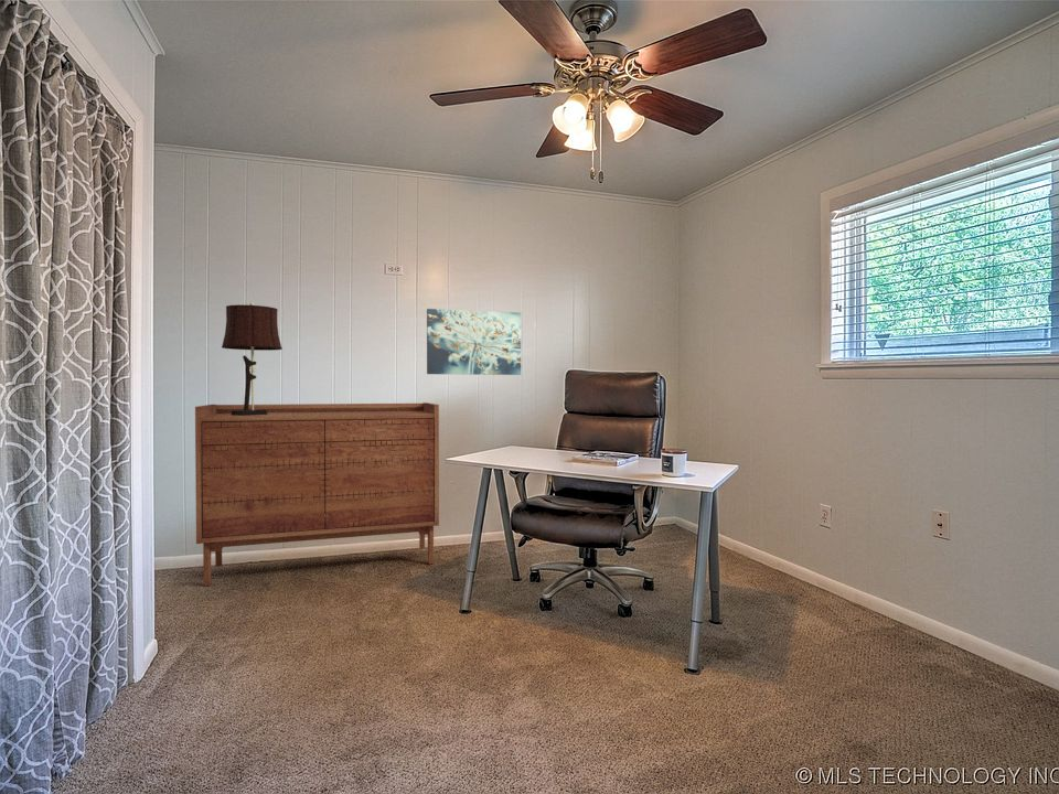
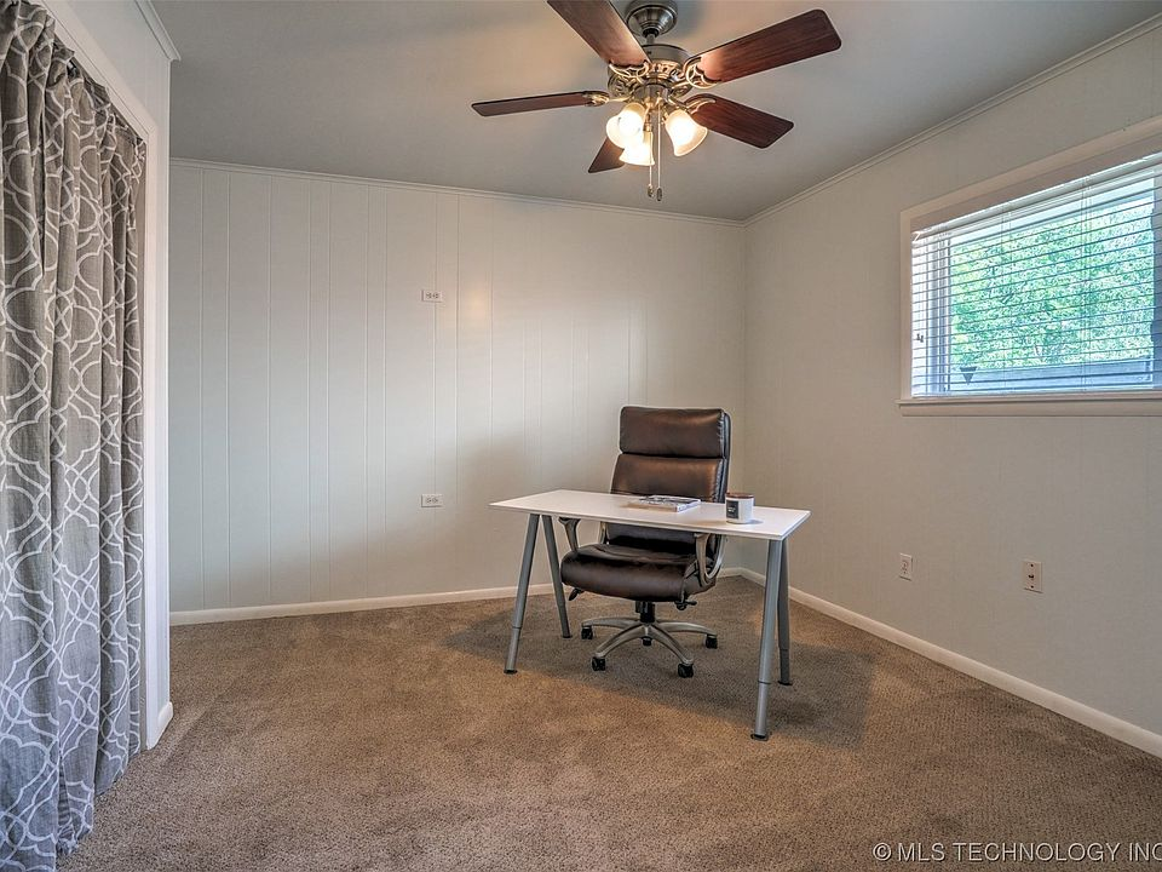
- wall art [426,308,522,376]
- sideboard [194,401,440,587]
- table lamp [221,301,284,416]
